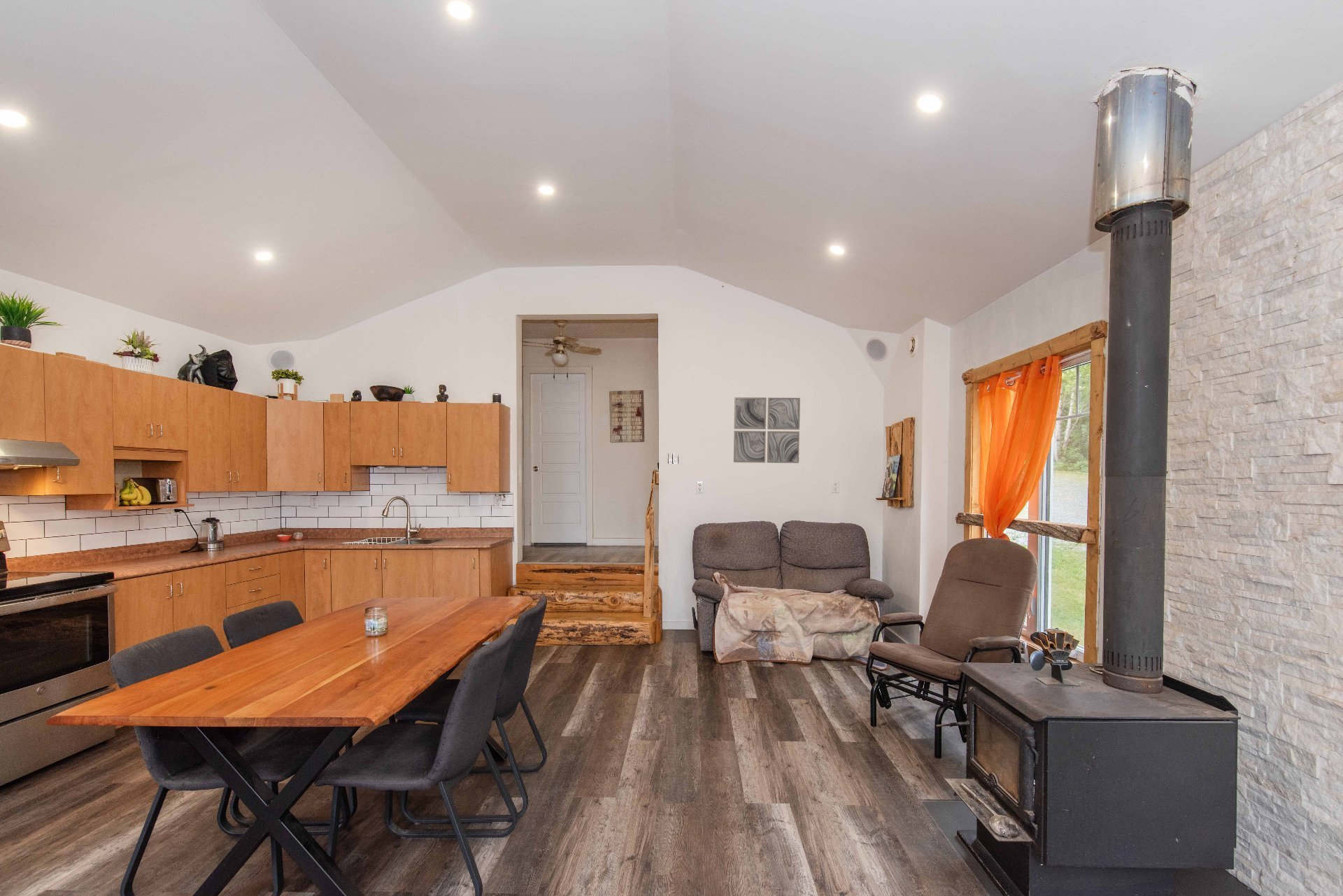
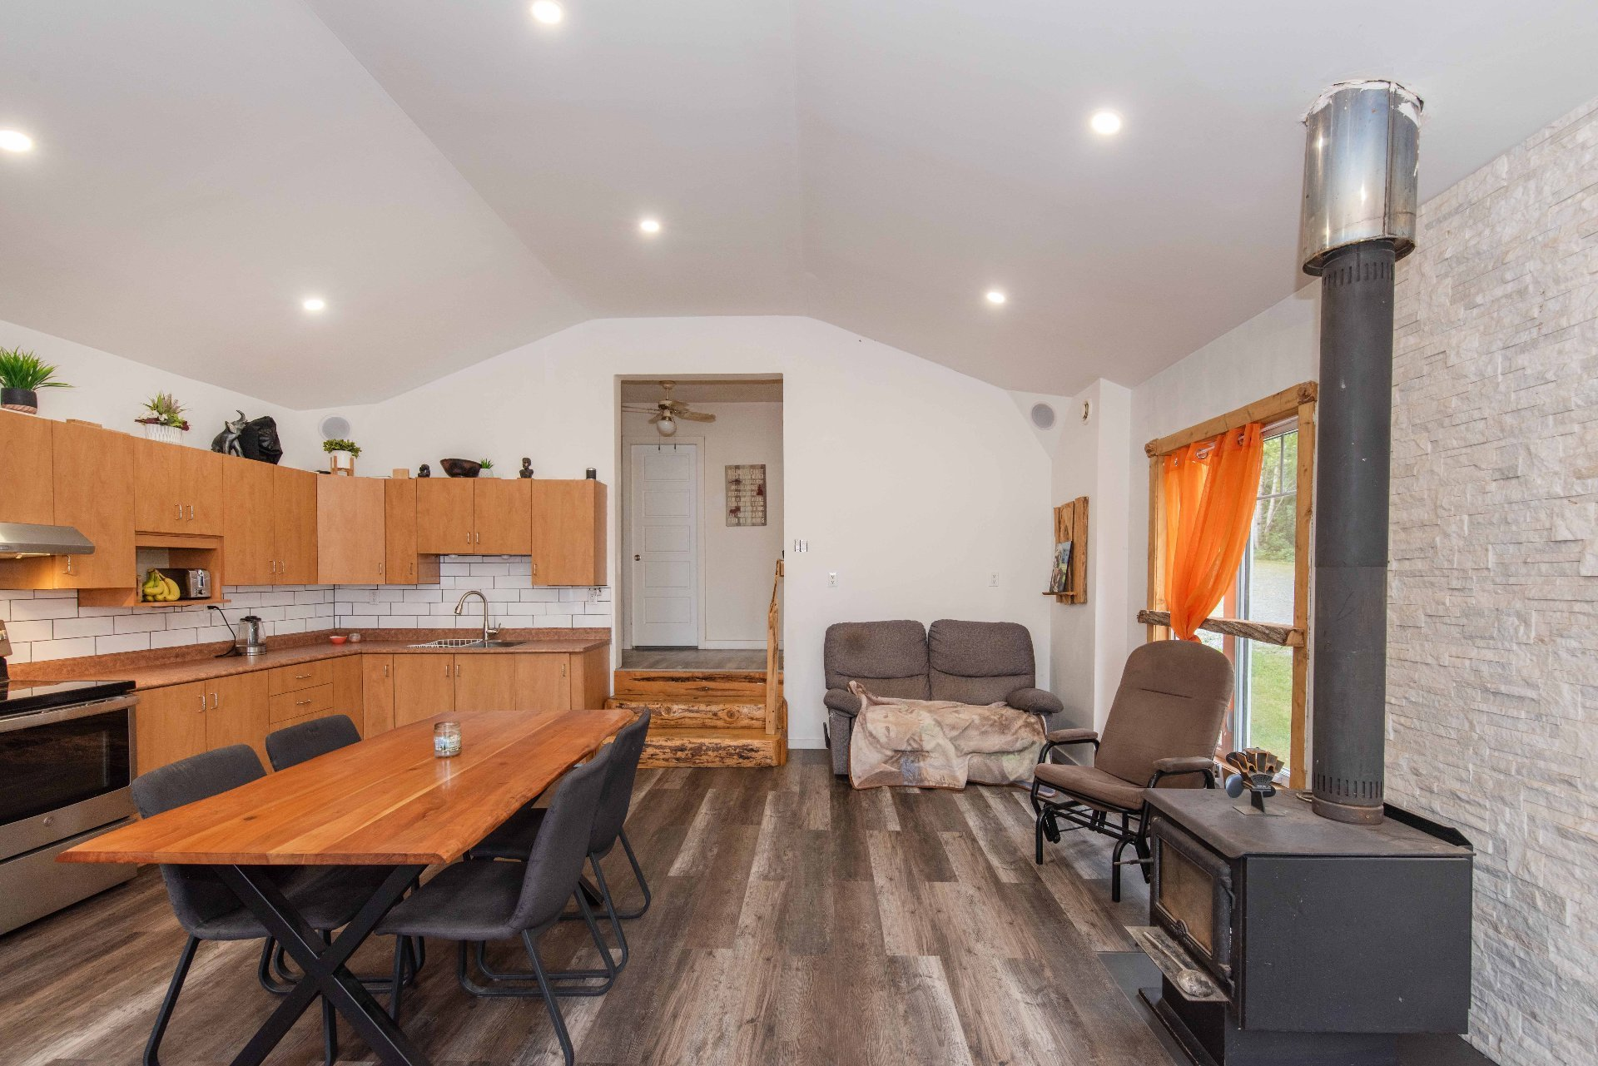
- wall art [733,397,801,464]
